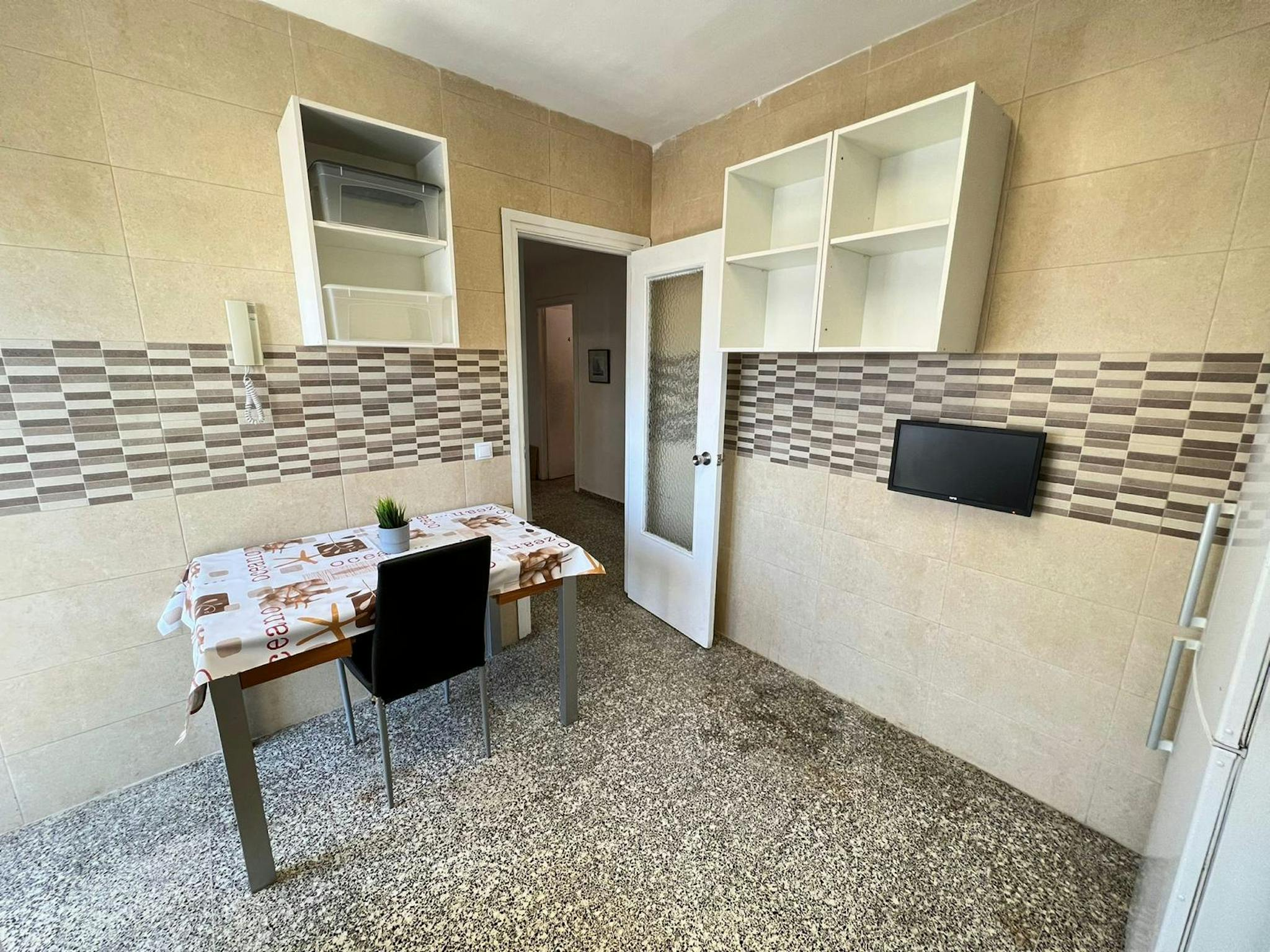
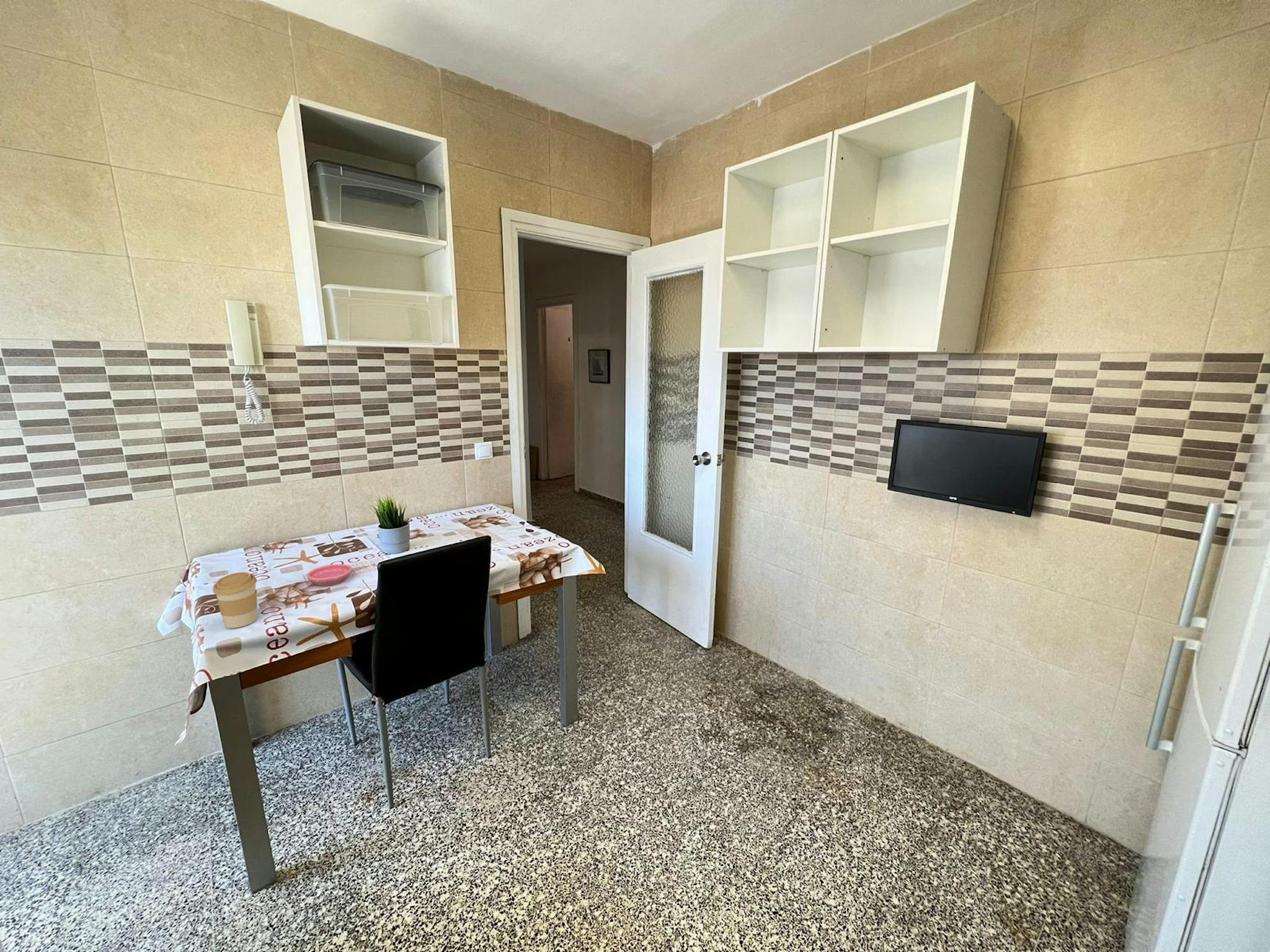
+ coffee cup [213,571,257,628]
+ saucer [306,563,353,586]
